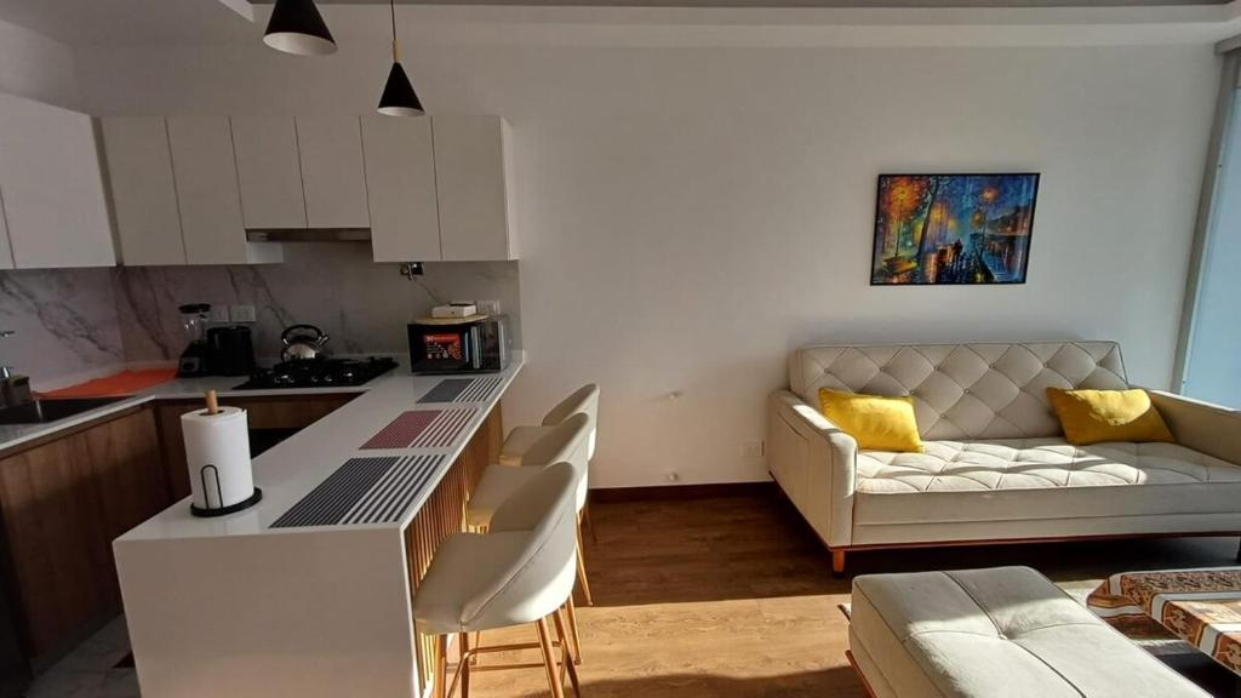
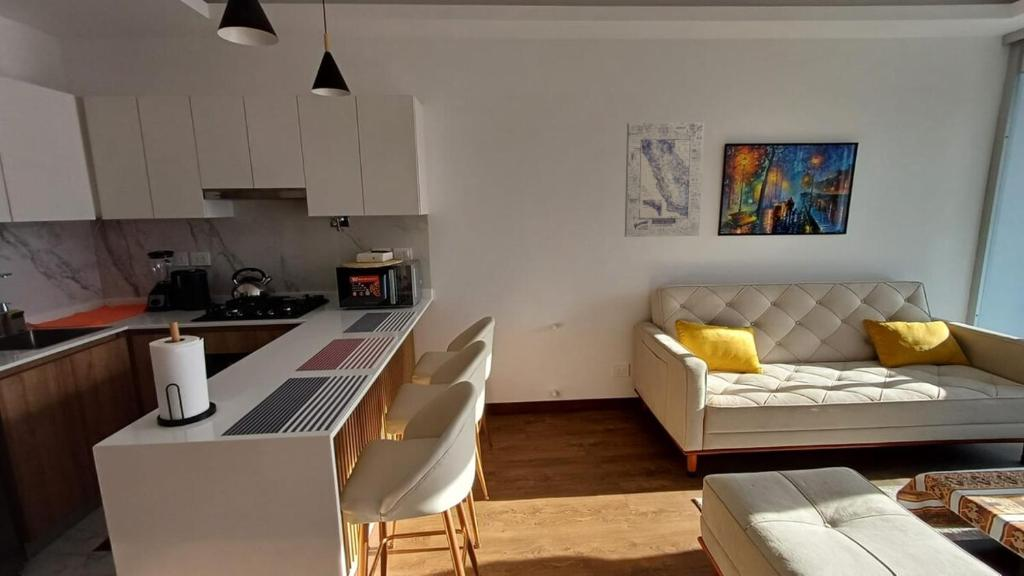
+ wall art [624,121,705,238]
